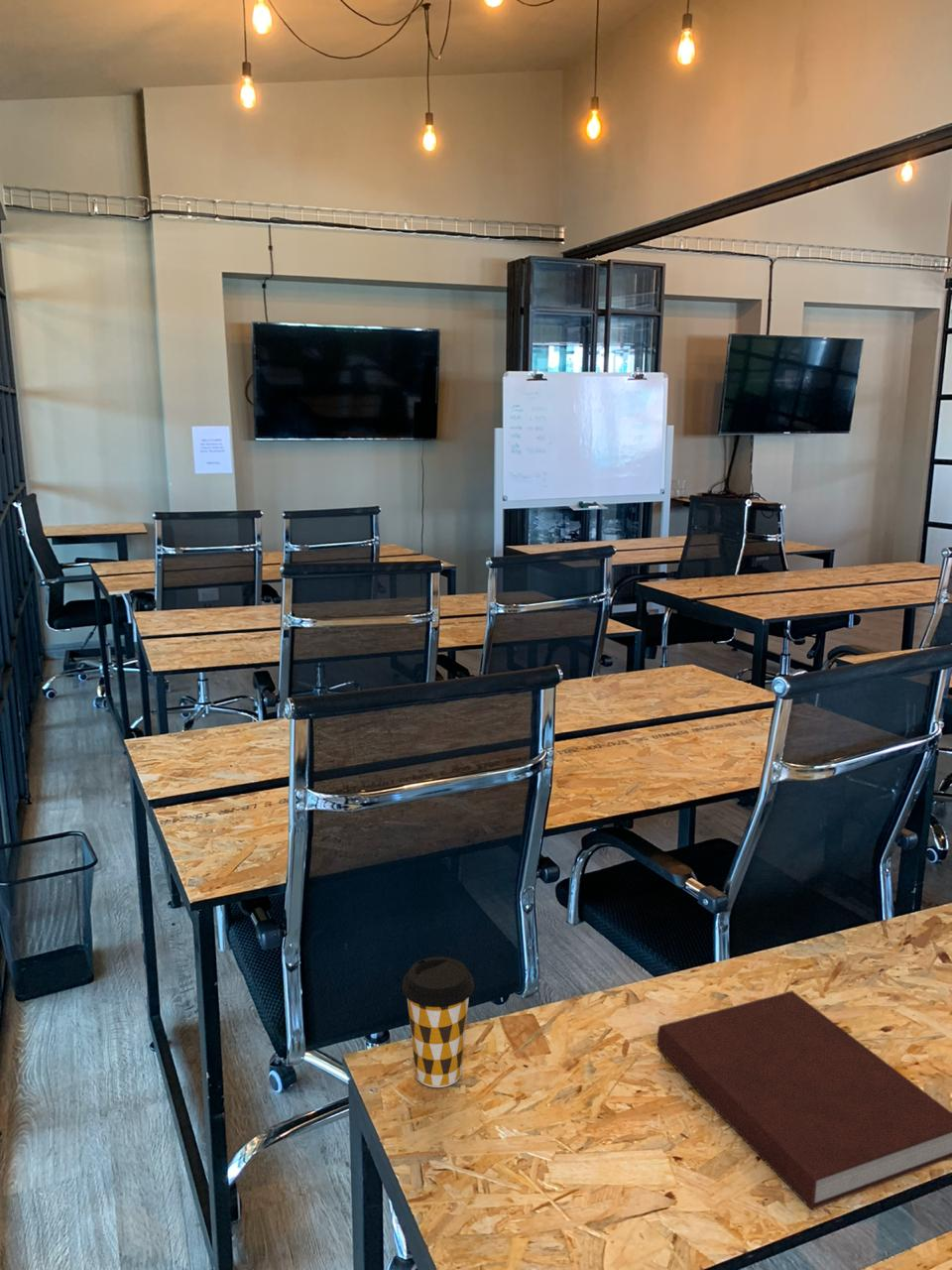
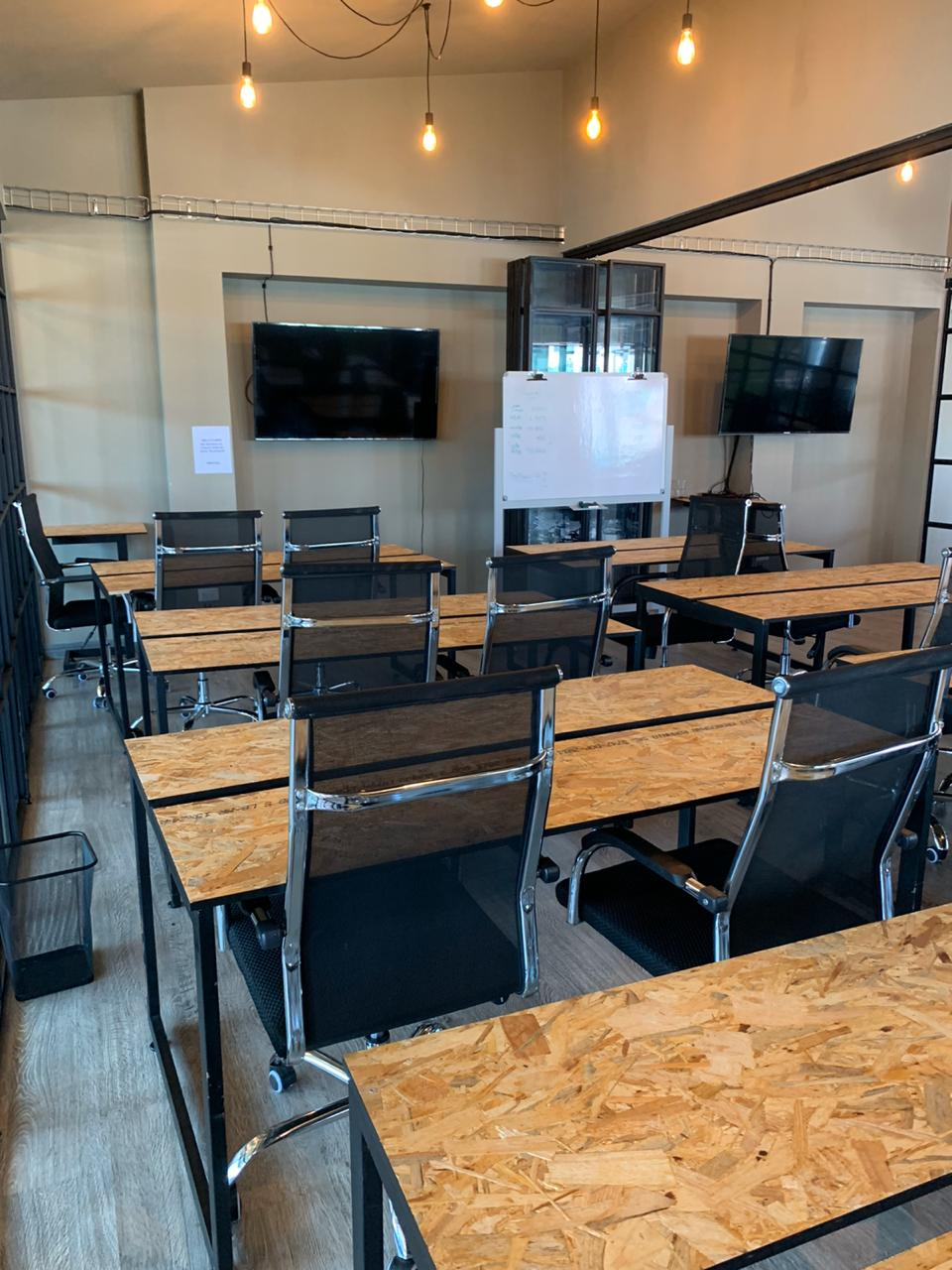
- notebook [656,990,952,1210]
- coffee cup [402,955,475,1088]
